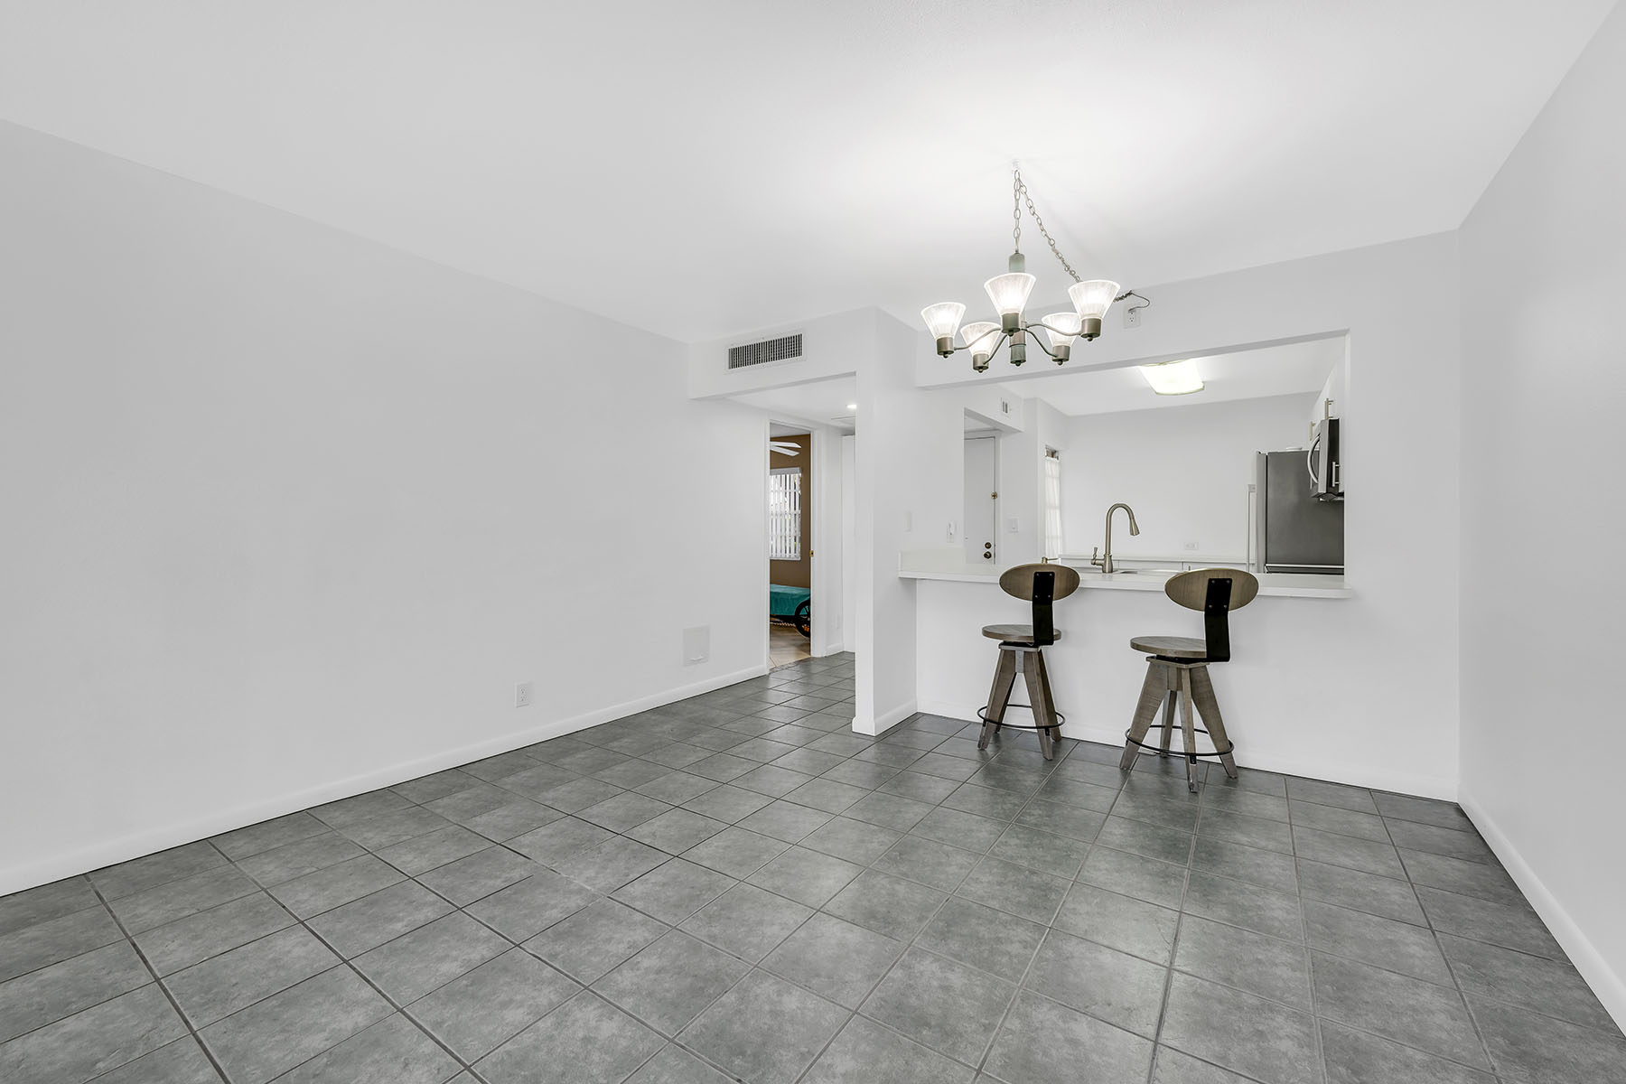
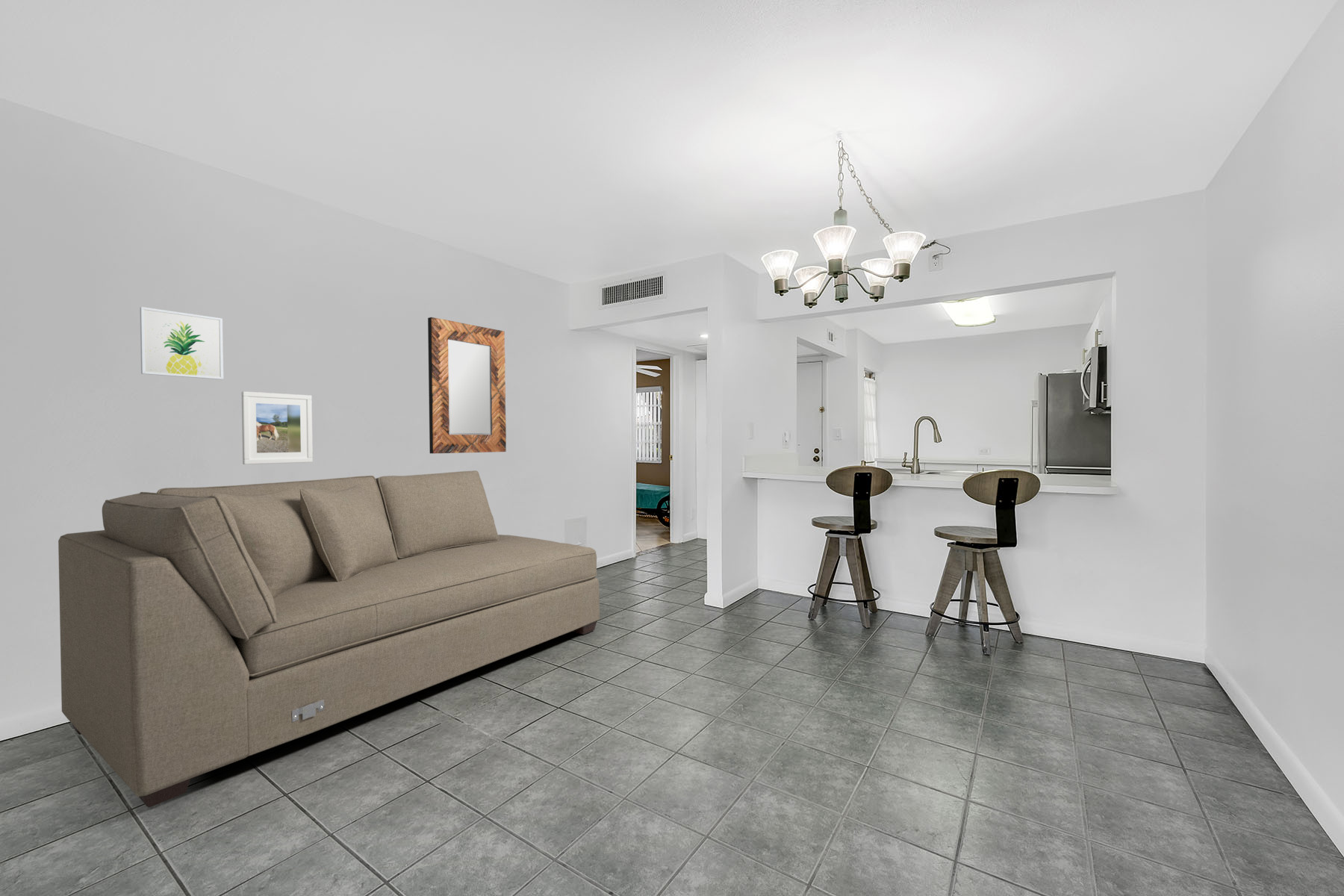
+ wall art [139,306,224,380]
+ home mirror [427,317,507,454]
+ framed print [241,391,314,465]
+ sofa [57,470,600,808]
